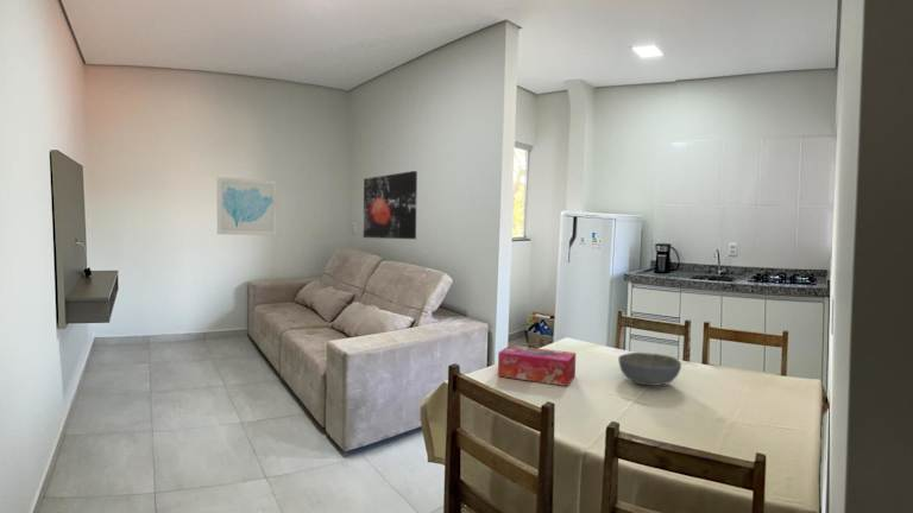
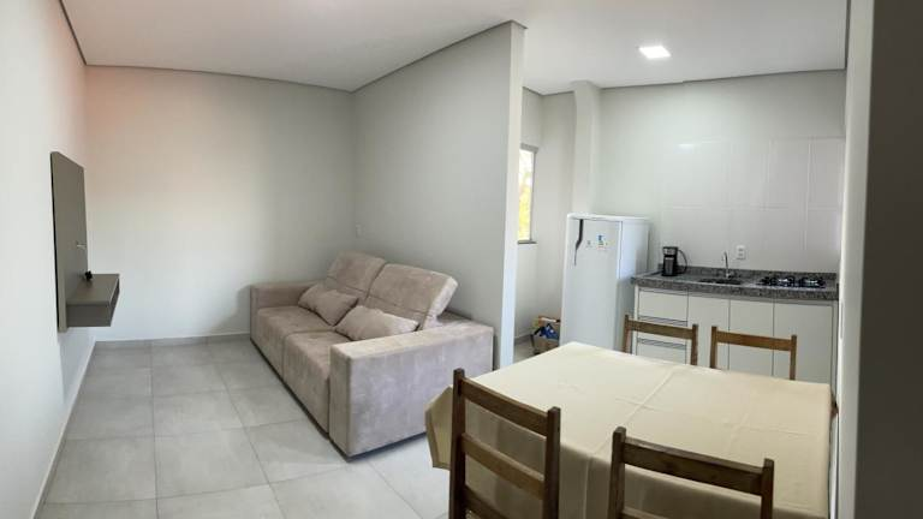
- bowl [617,352,682,387]
- wall art [216,176,278,236]
- wall art [363,170,418,240]
- tissue box [497,344,577,387]
